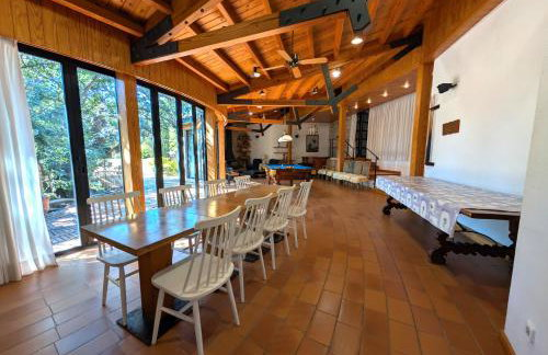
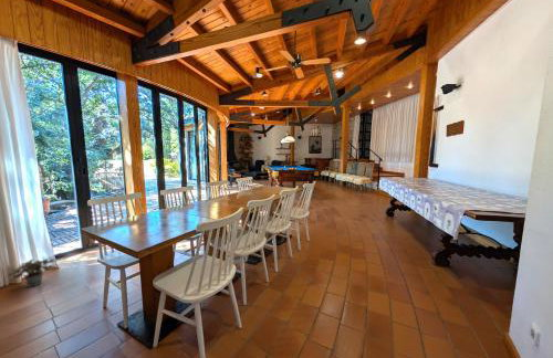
+ potted plant [7,257,56,288]
